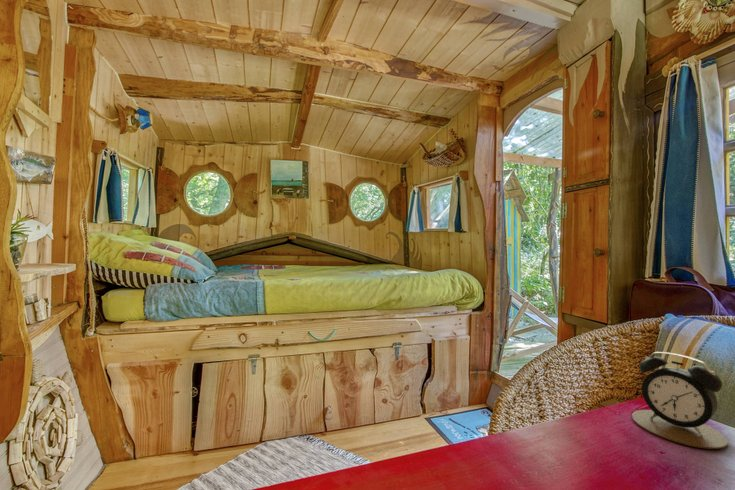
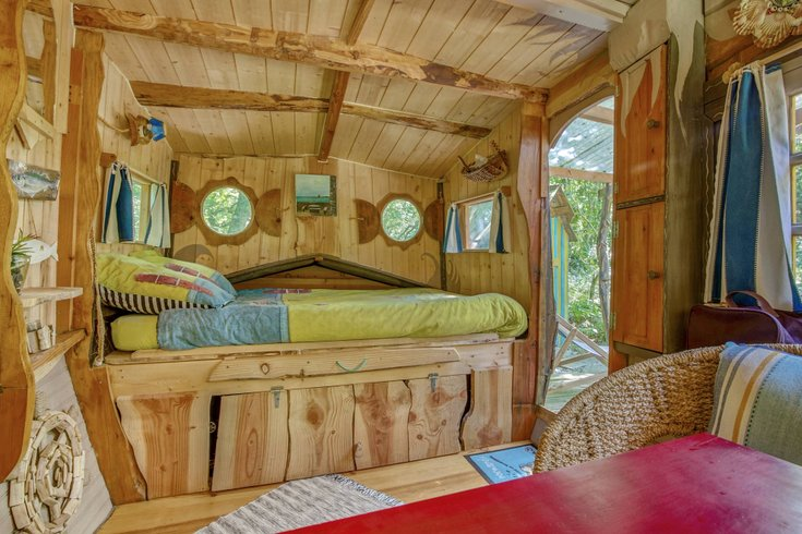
- alarm clock [631,351,729,450]
